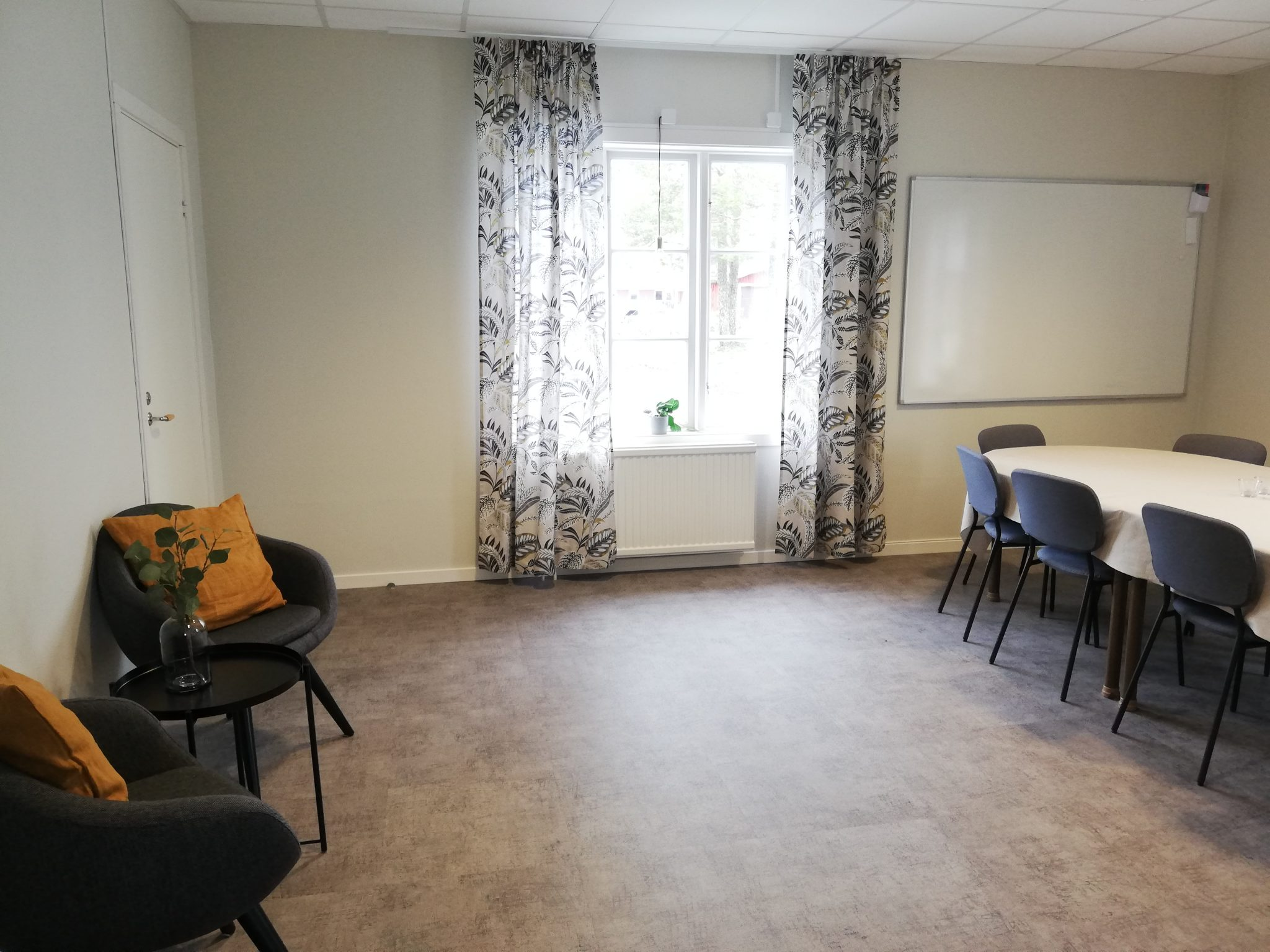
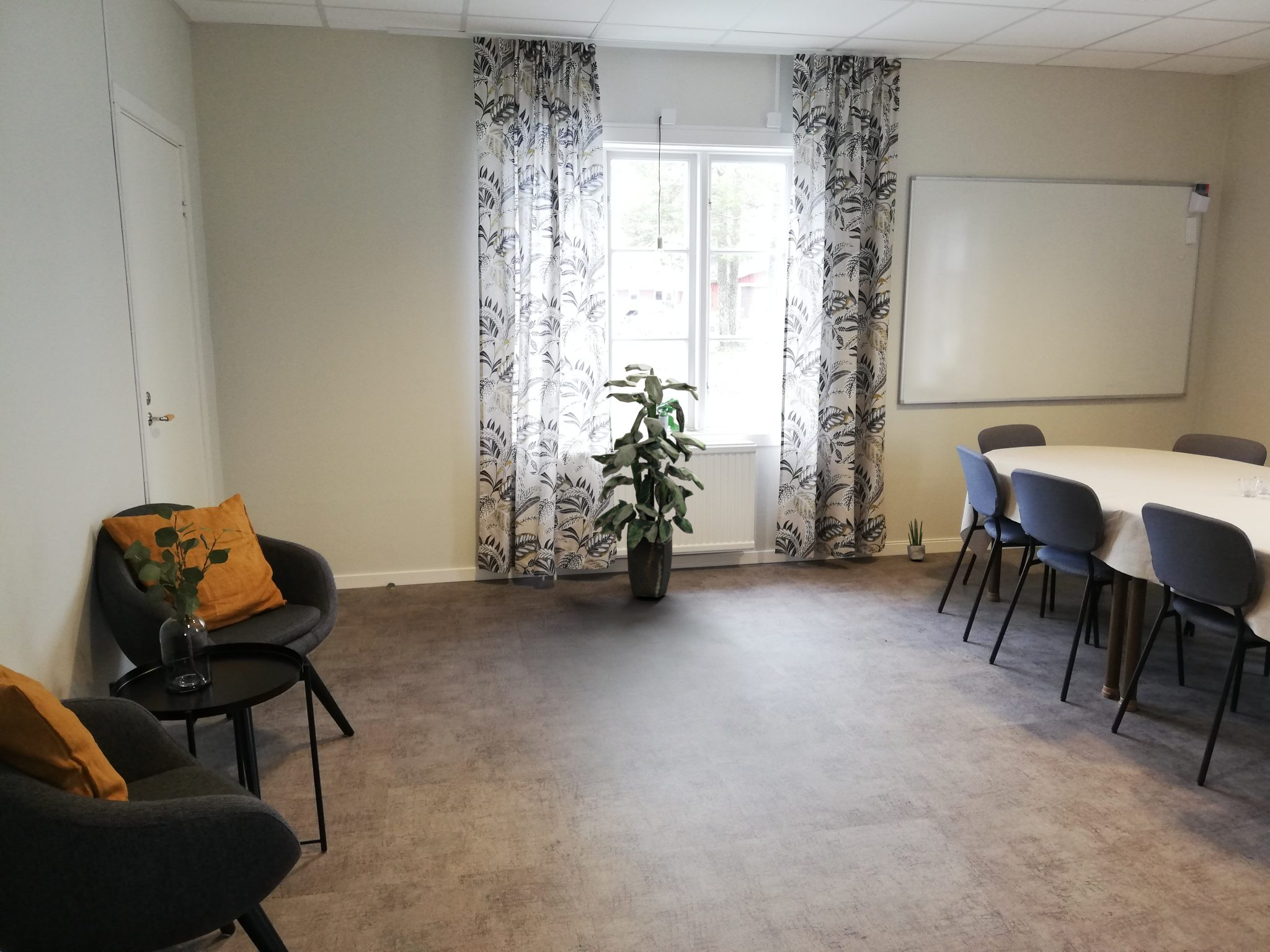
+ indoor plant [590,363,706,597]
+ potted plant [907,518,926,560]
